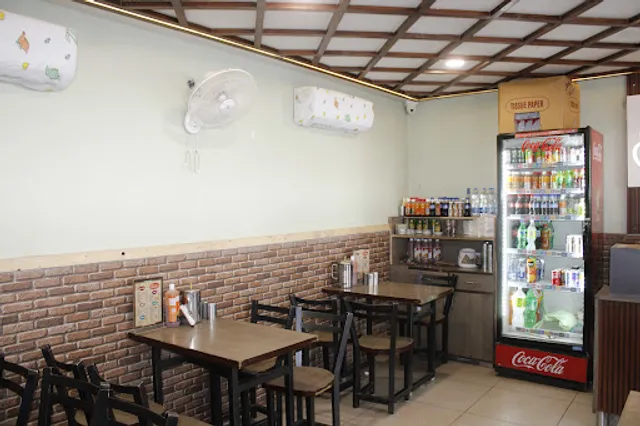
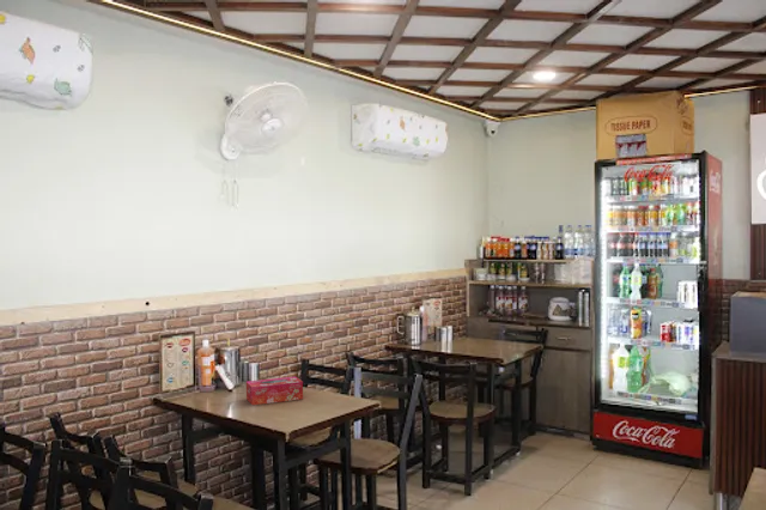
+ tissue box [245,376,304,406]
